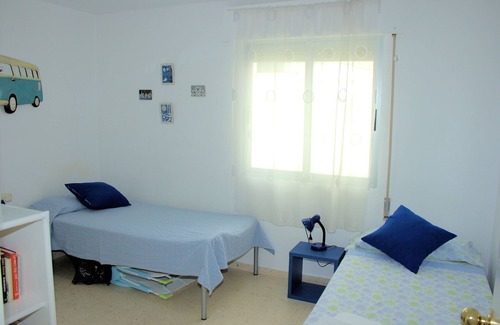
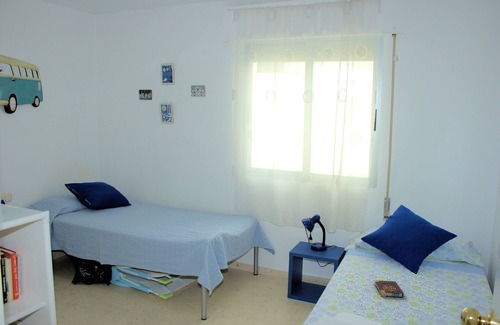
+ book [373,279,405,298]
